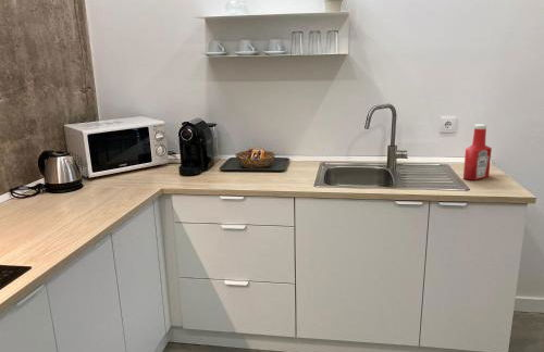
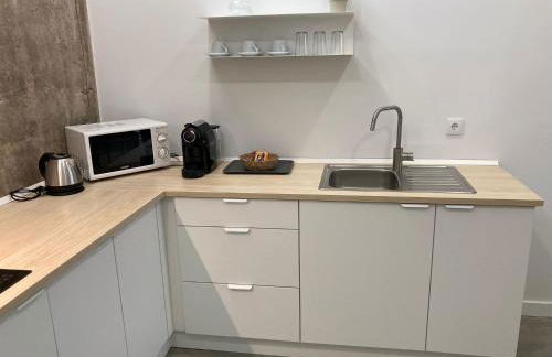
- soap bottle [462,123,493,181]
